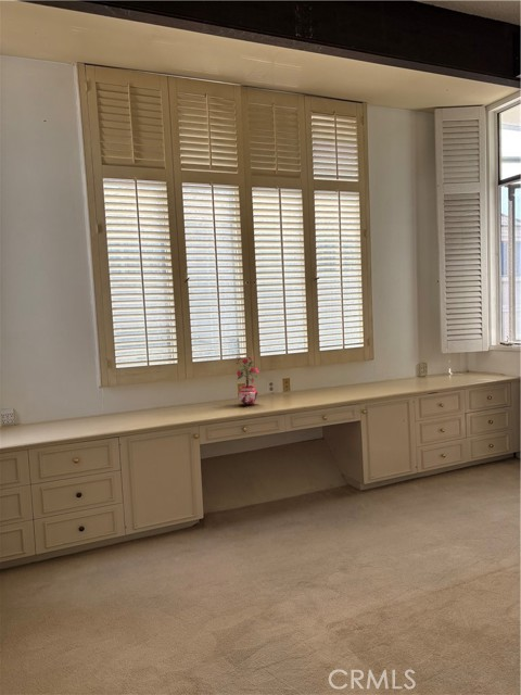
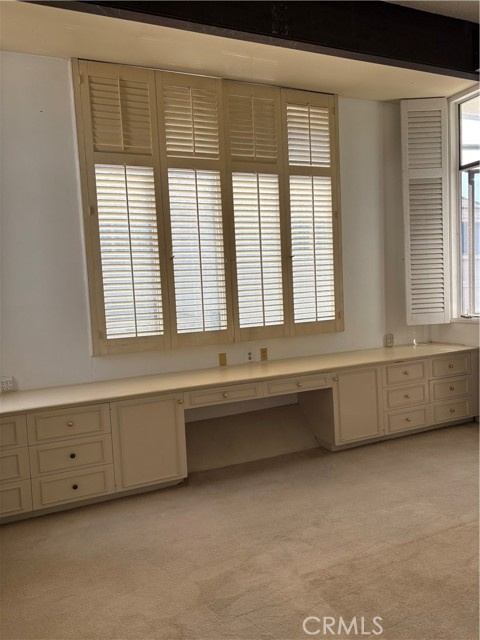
- potted plant [234,354,260,406]
